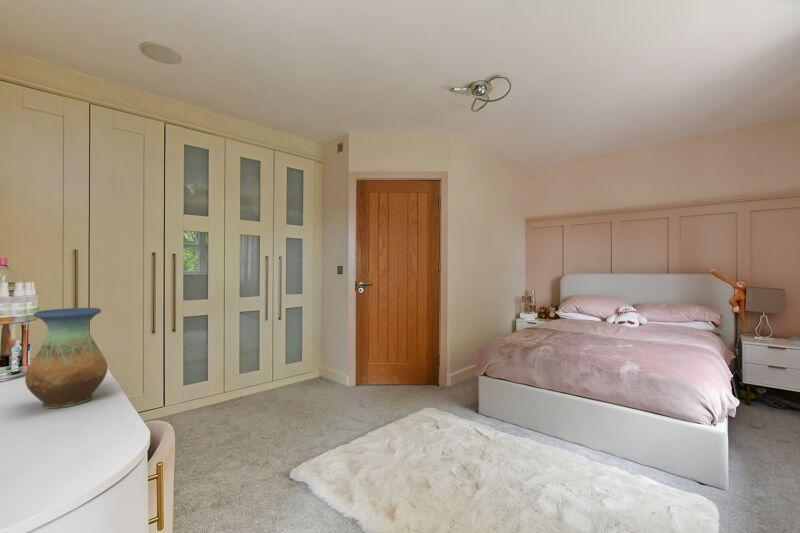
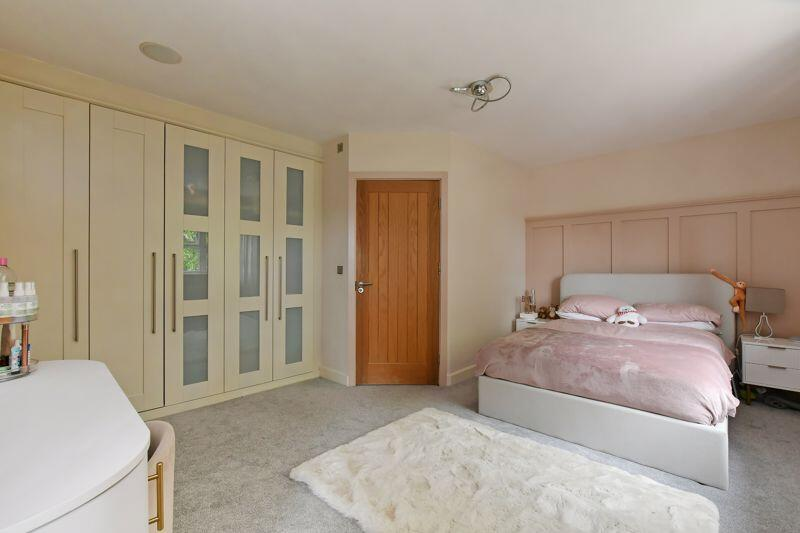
- vase [24,307,108,409]
